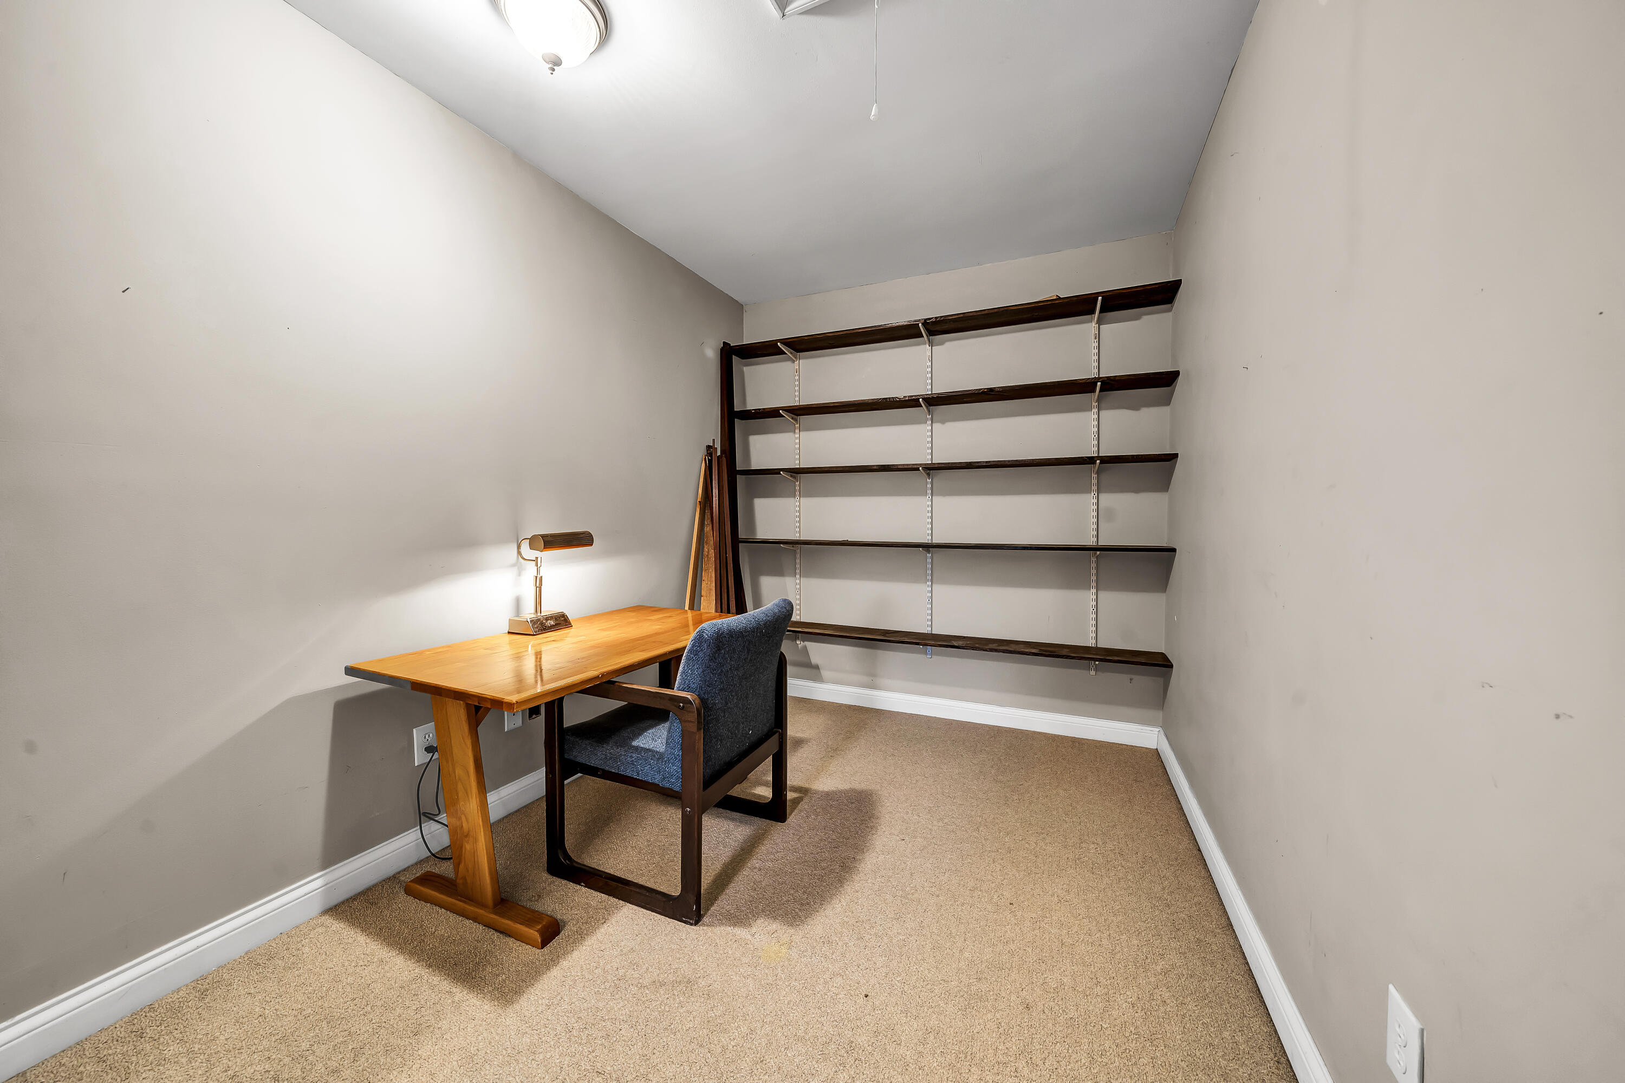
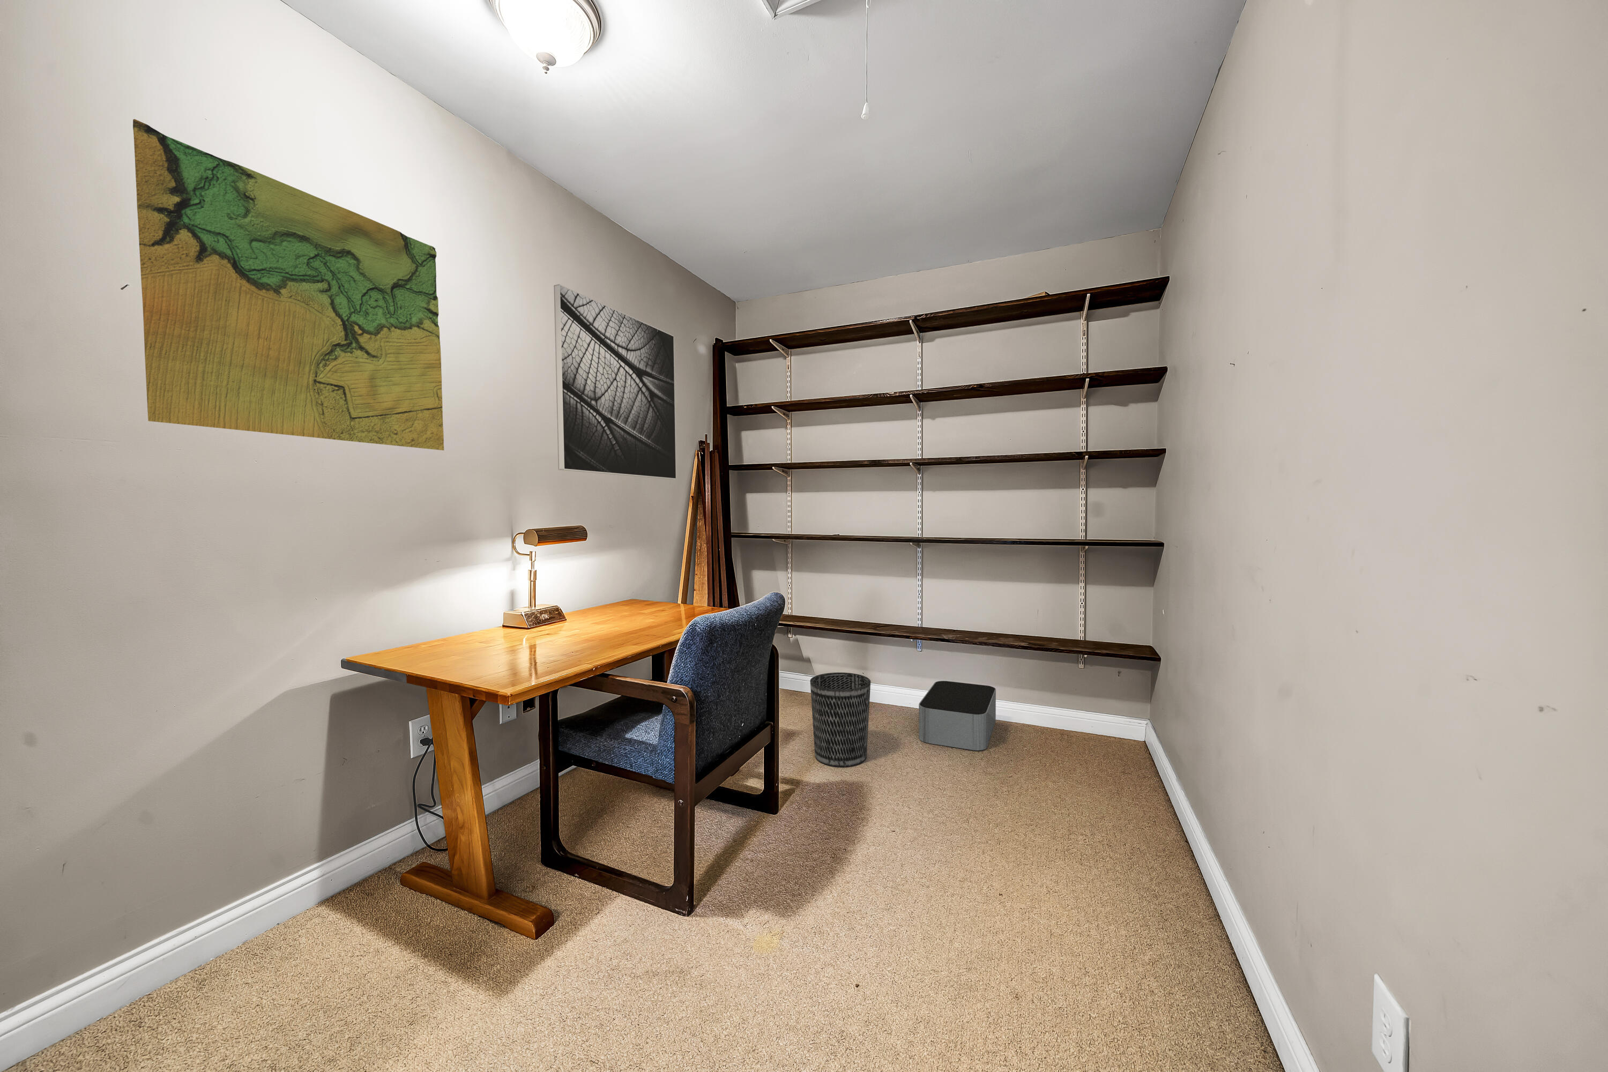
+ storage bin [918,681,997,751]
+ wastebasket [809,672,871,768]
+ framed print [553,284,677,480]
+ map [133,118,444,451]
